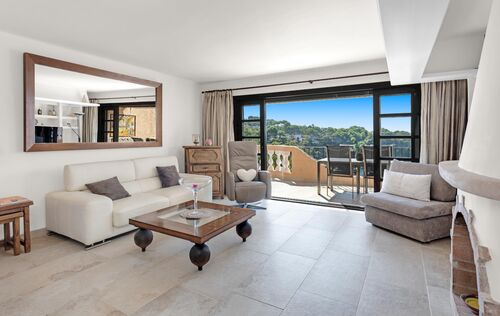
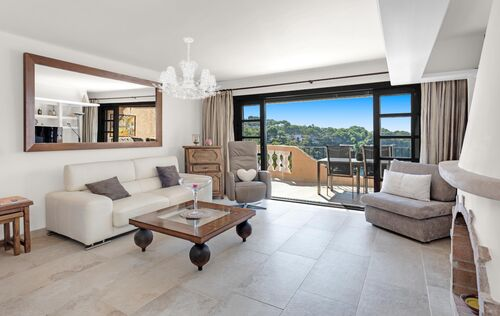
+ chandelier [152,36,222,101]
